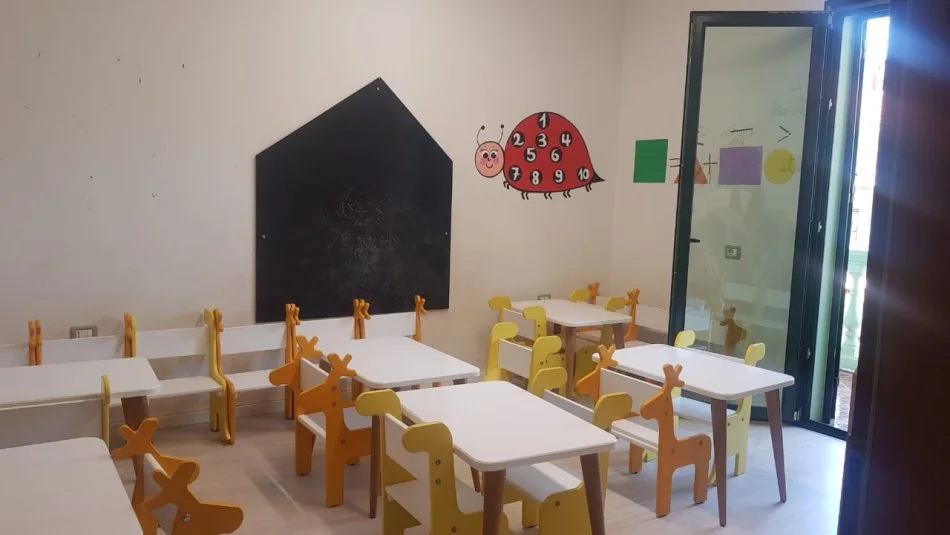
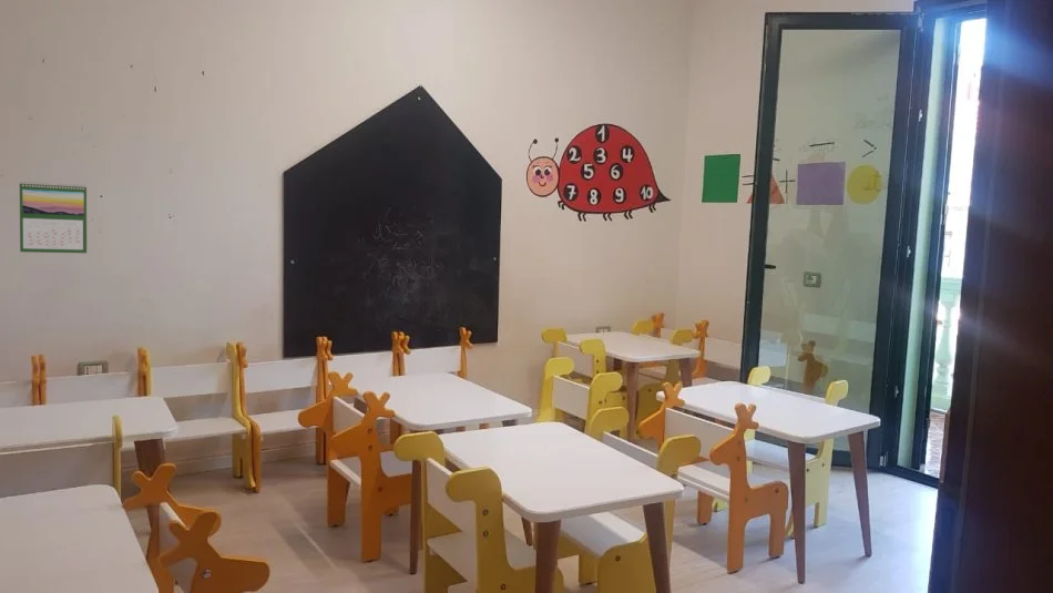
+ calendar [19,181,88,254]
